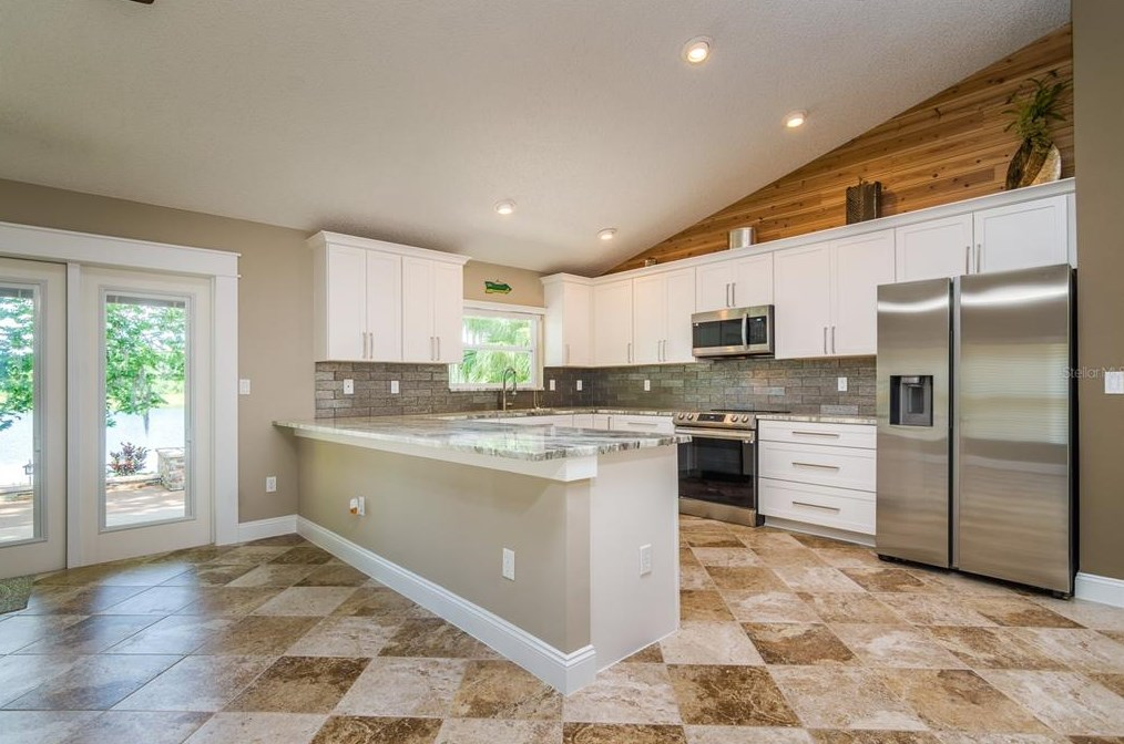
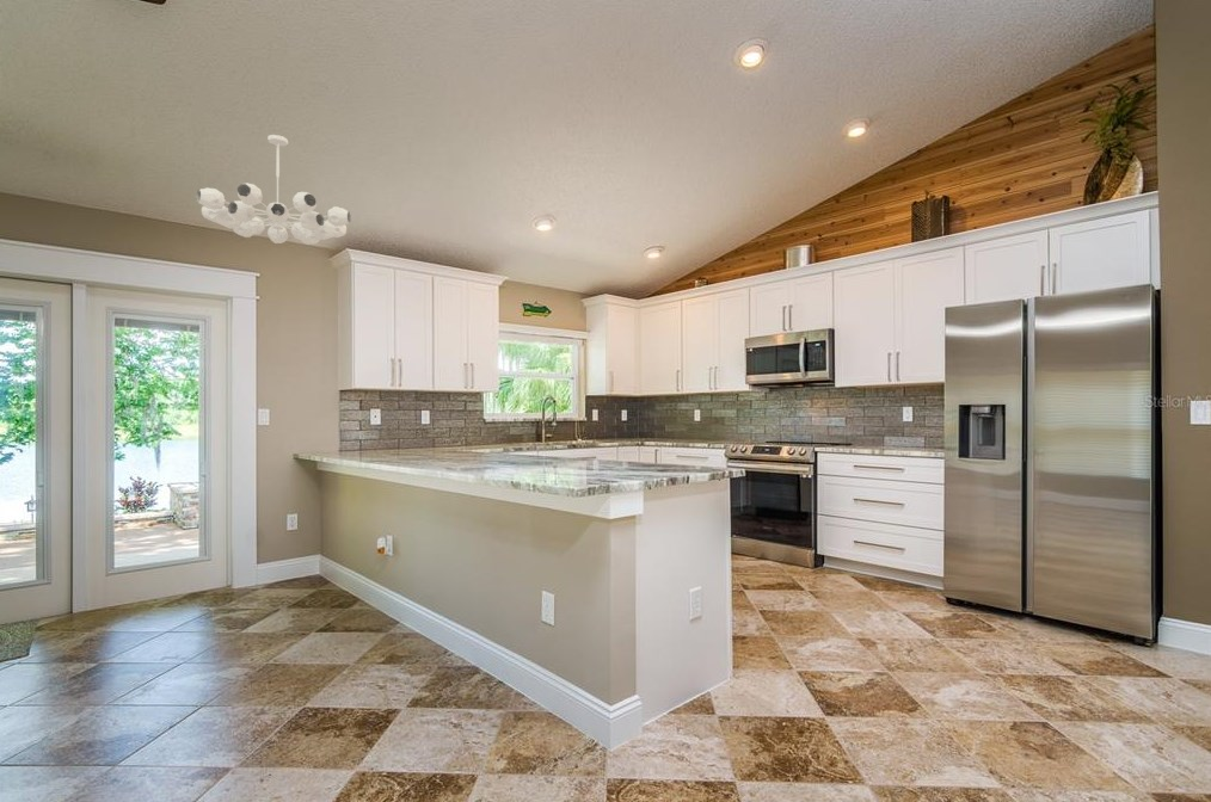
+ chandelier [196,134,352,246]
